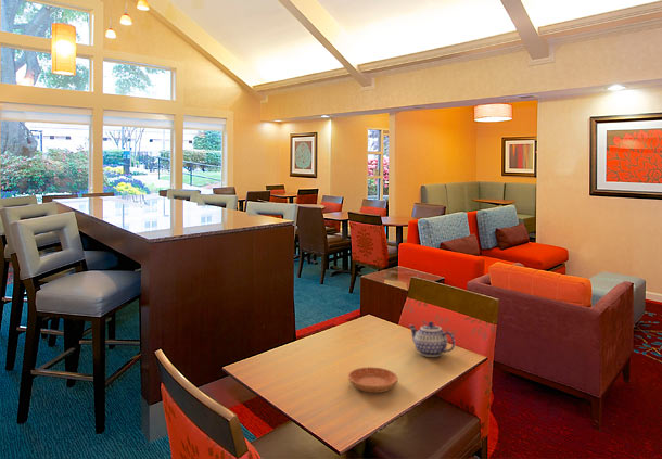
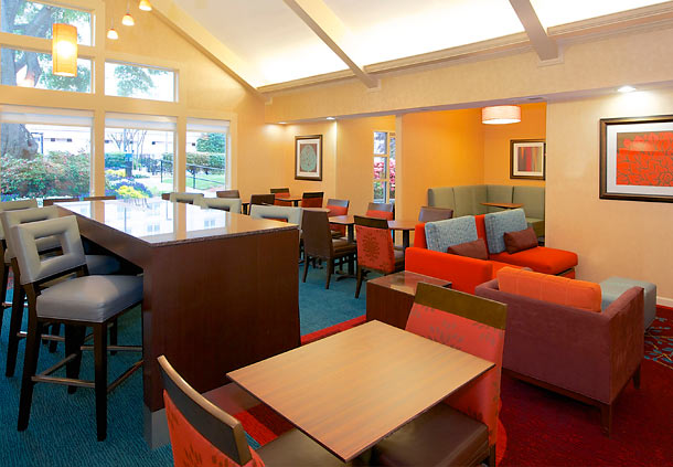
- saucer [347,366,399,394]
- teapot [407,321,456,358]
